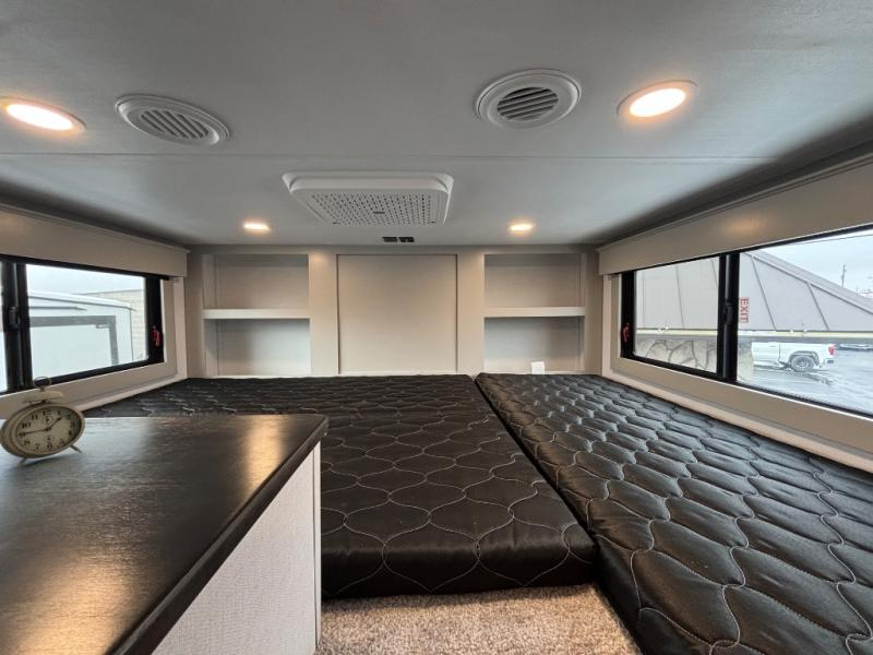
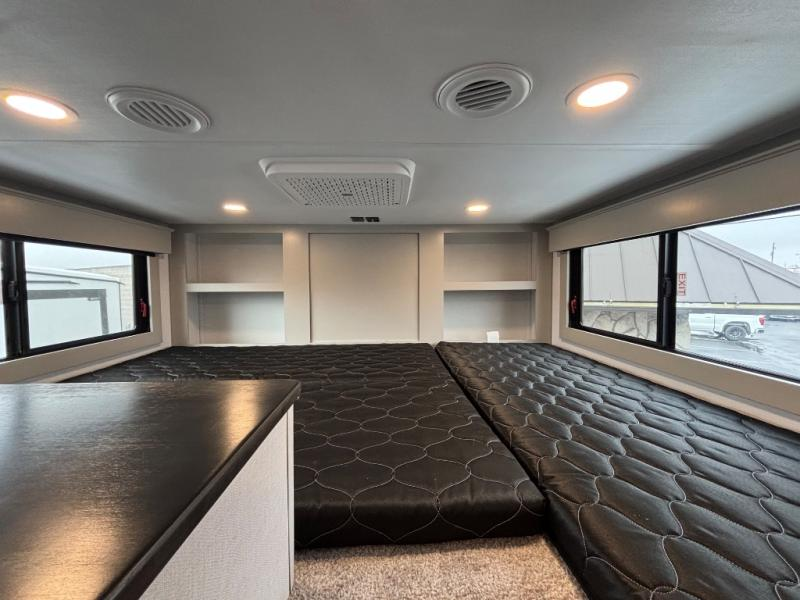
- alarm clock [0,376,86,469]
